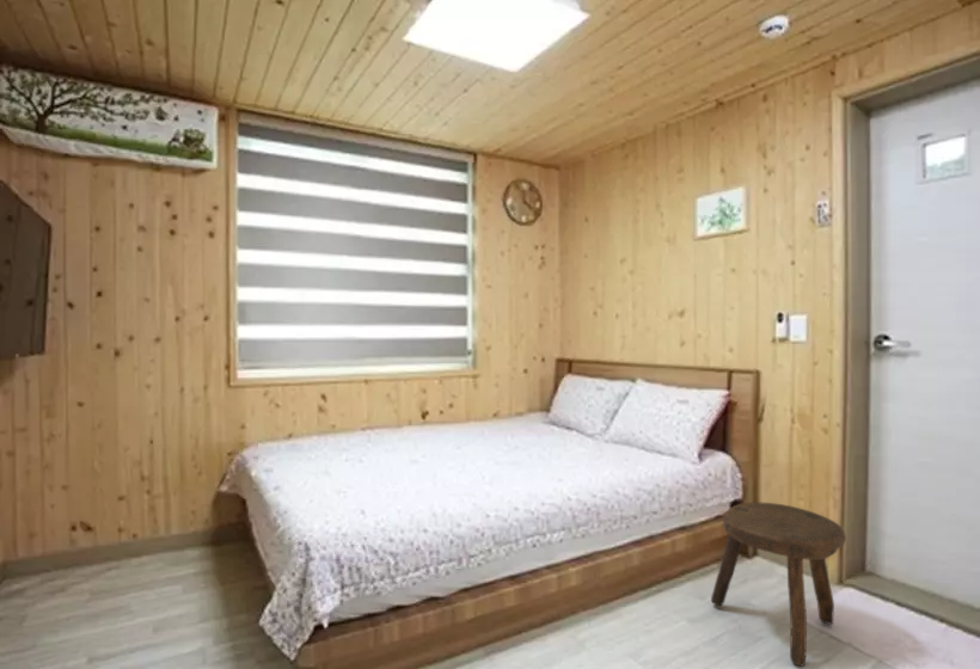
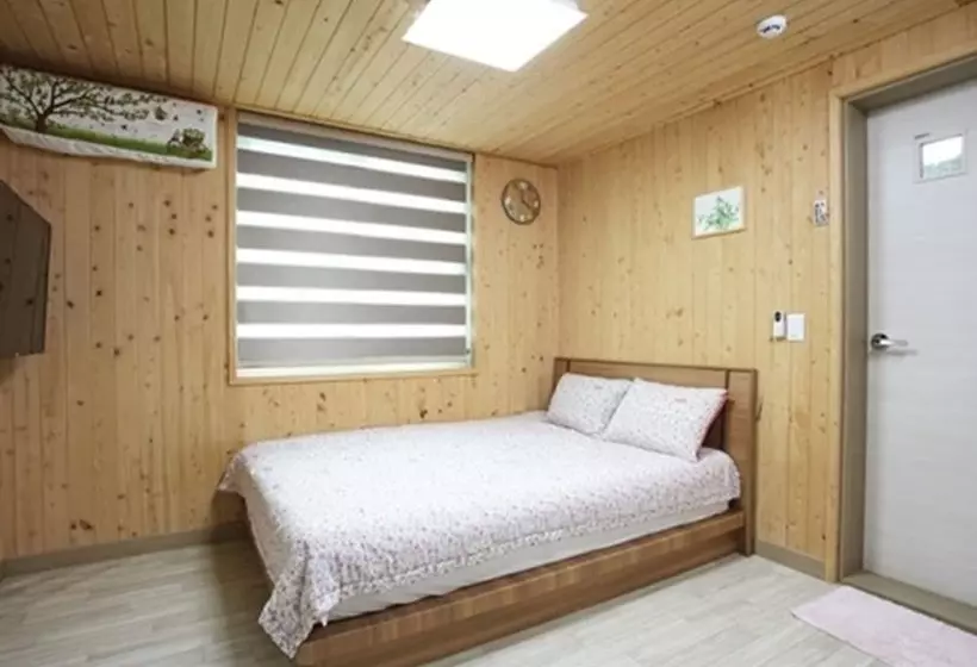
- stool [710,502,847,668]
